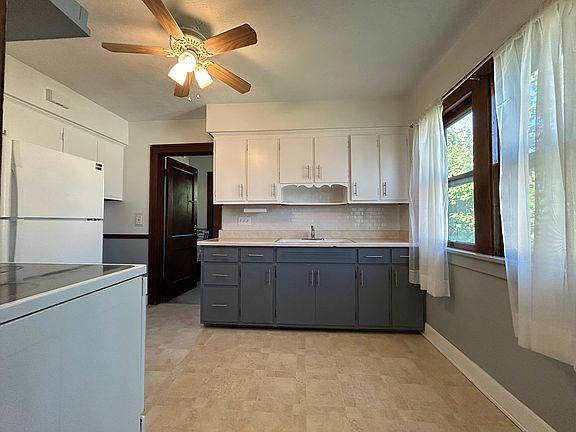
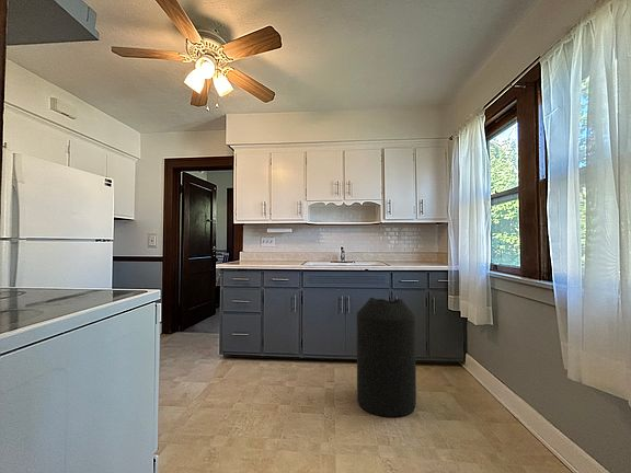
+ trash can [356,297,417,417]
